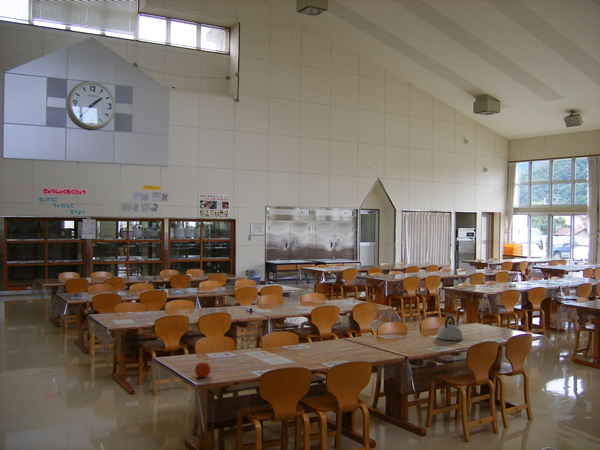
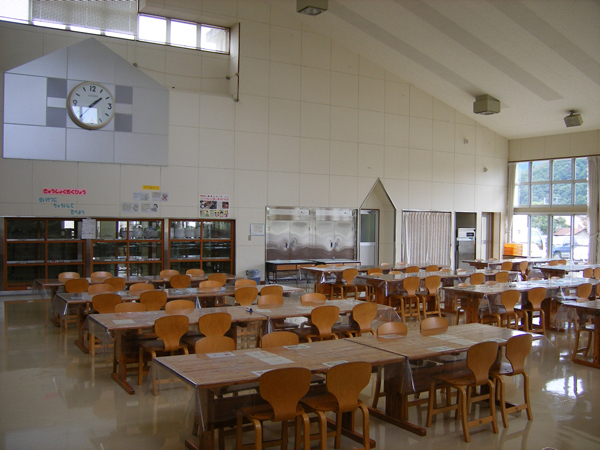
- kettle [436,315,464,341]
- apple [194,360,212,378]
